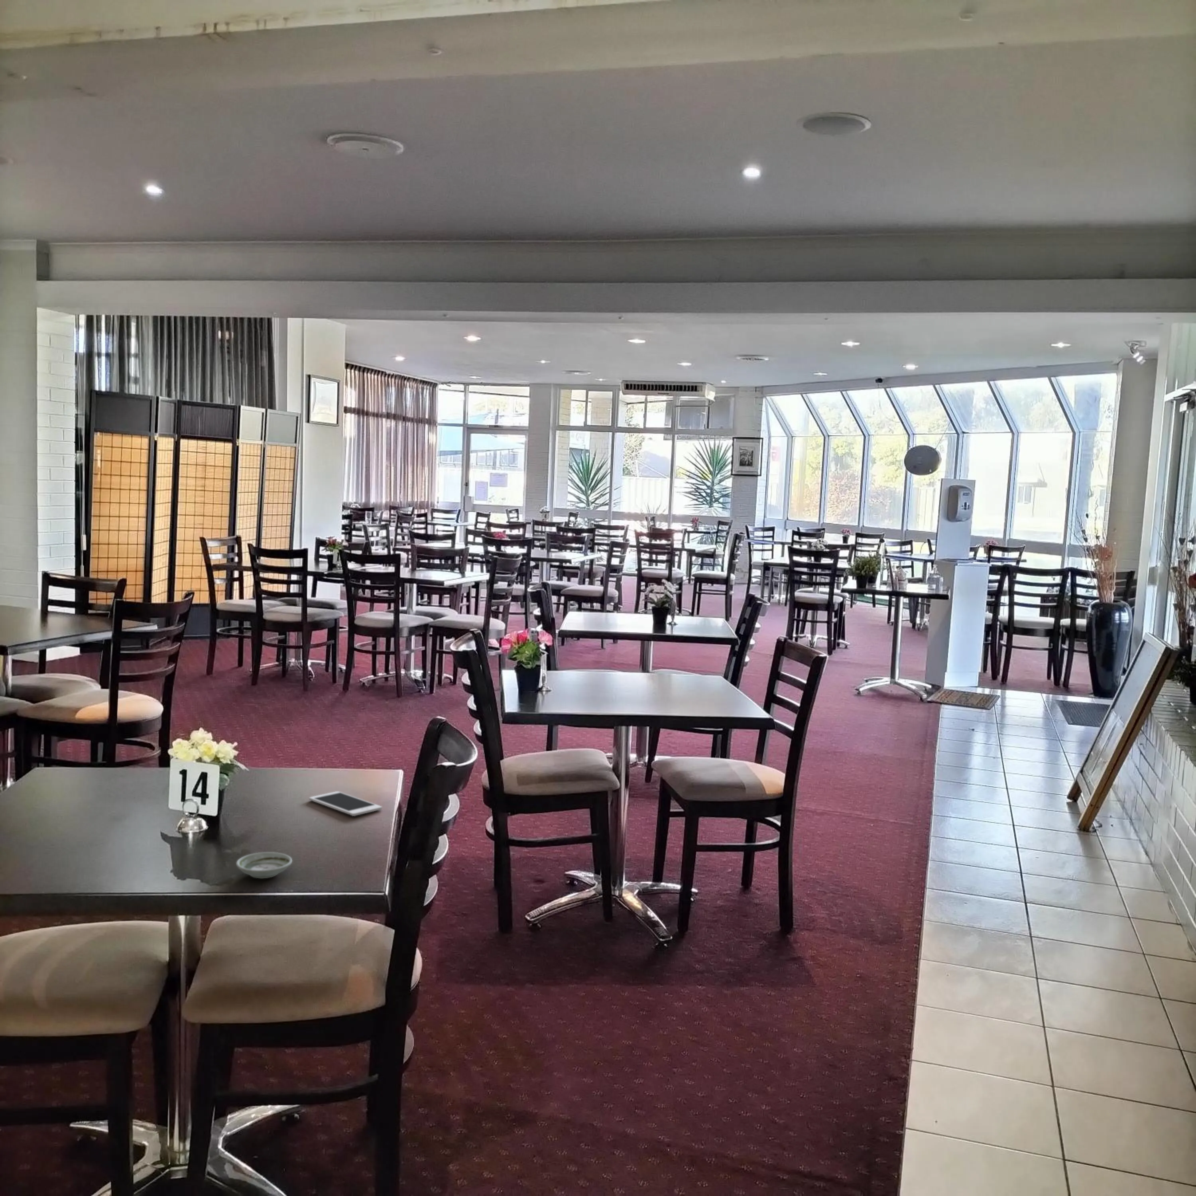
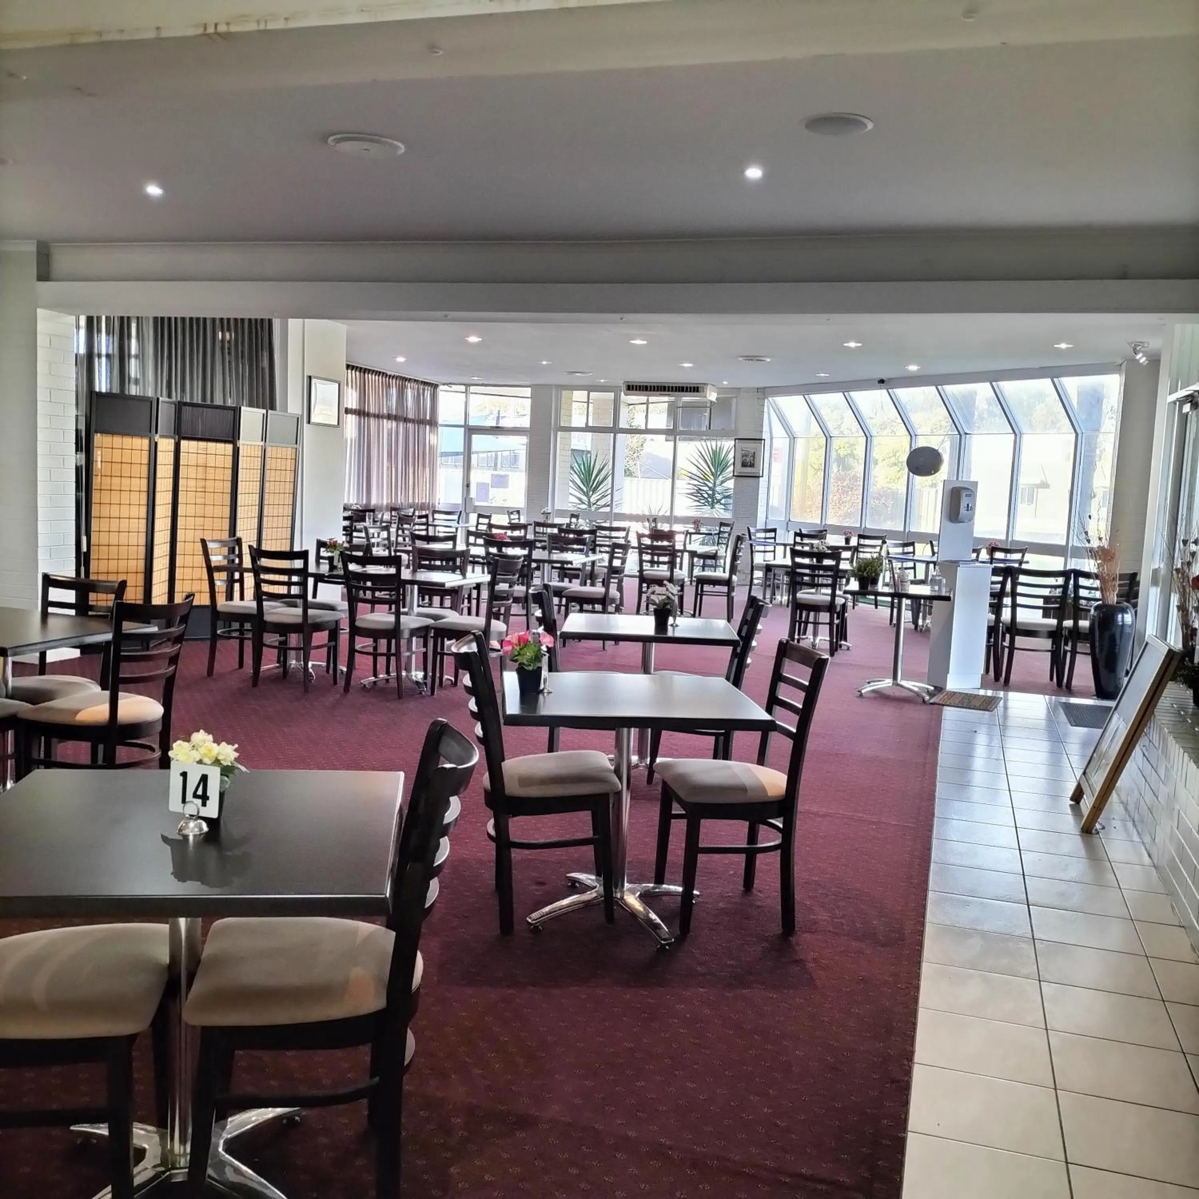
- saucer [235,852,292,878]
- cell phone [309,791,382,816]
